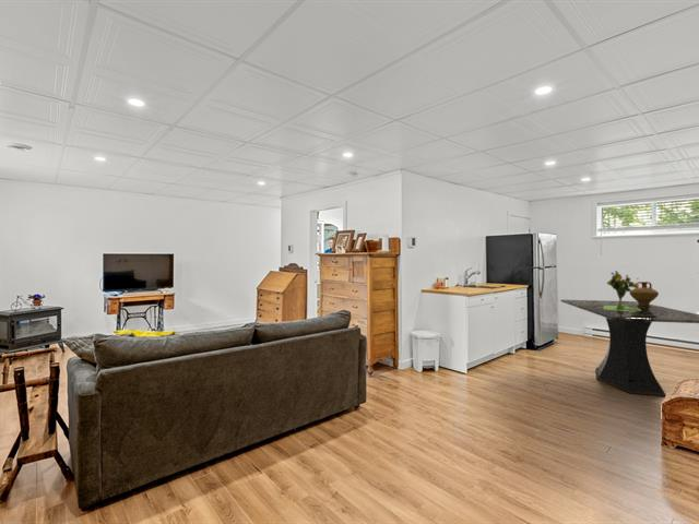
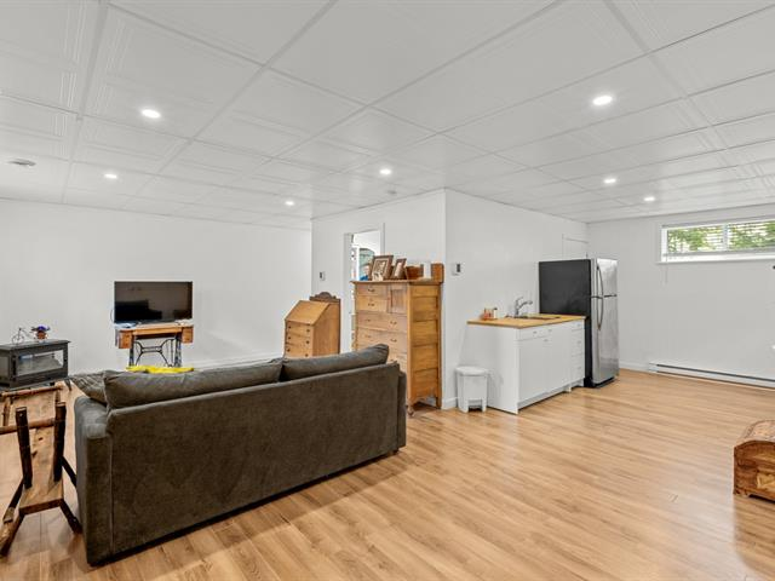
- bouquet [604,270,641,312]
- dining table [559,299,699,397]
- ceramic jug [629,281,660,307]
